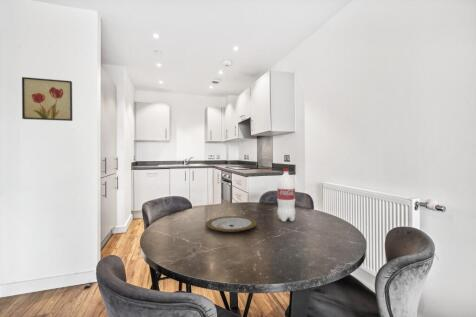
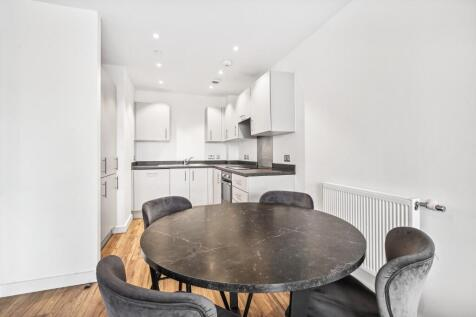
- wall art [21,76,73,122]
- bottle [276,168,296,223]
- plate [205,215,258,233]
